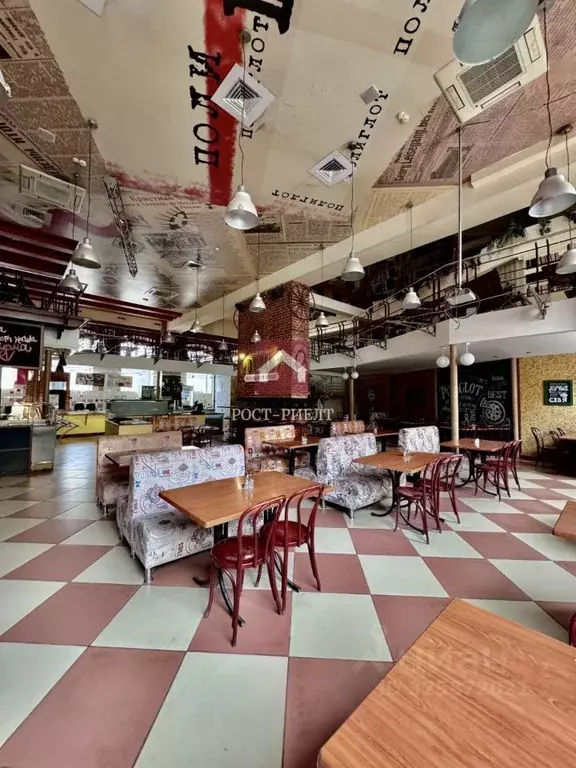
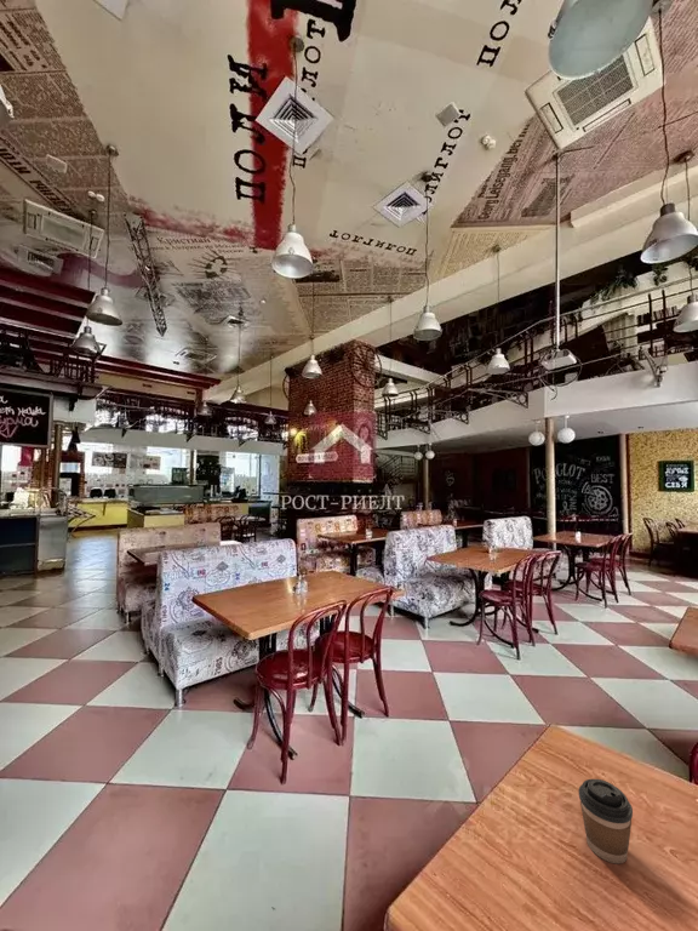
+ coffee cup [578,778,634,864]
